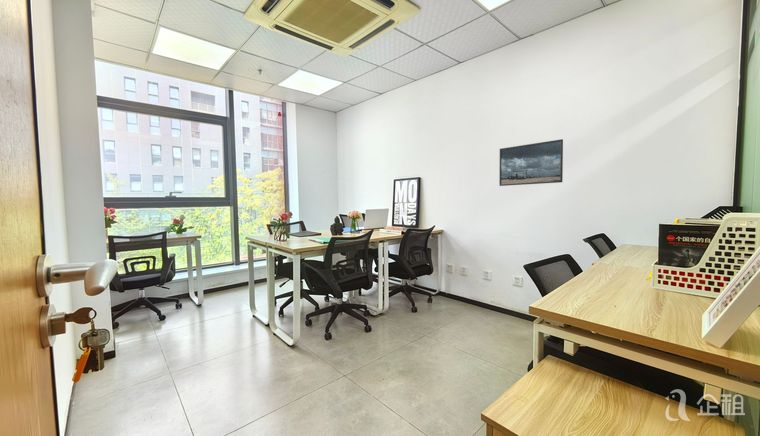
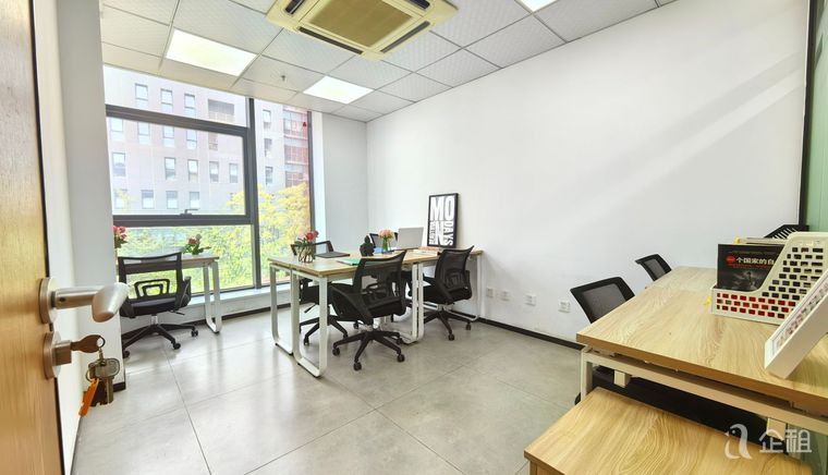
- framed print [498,138,564,187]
